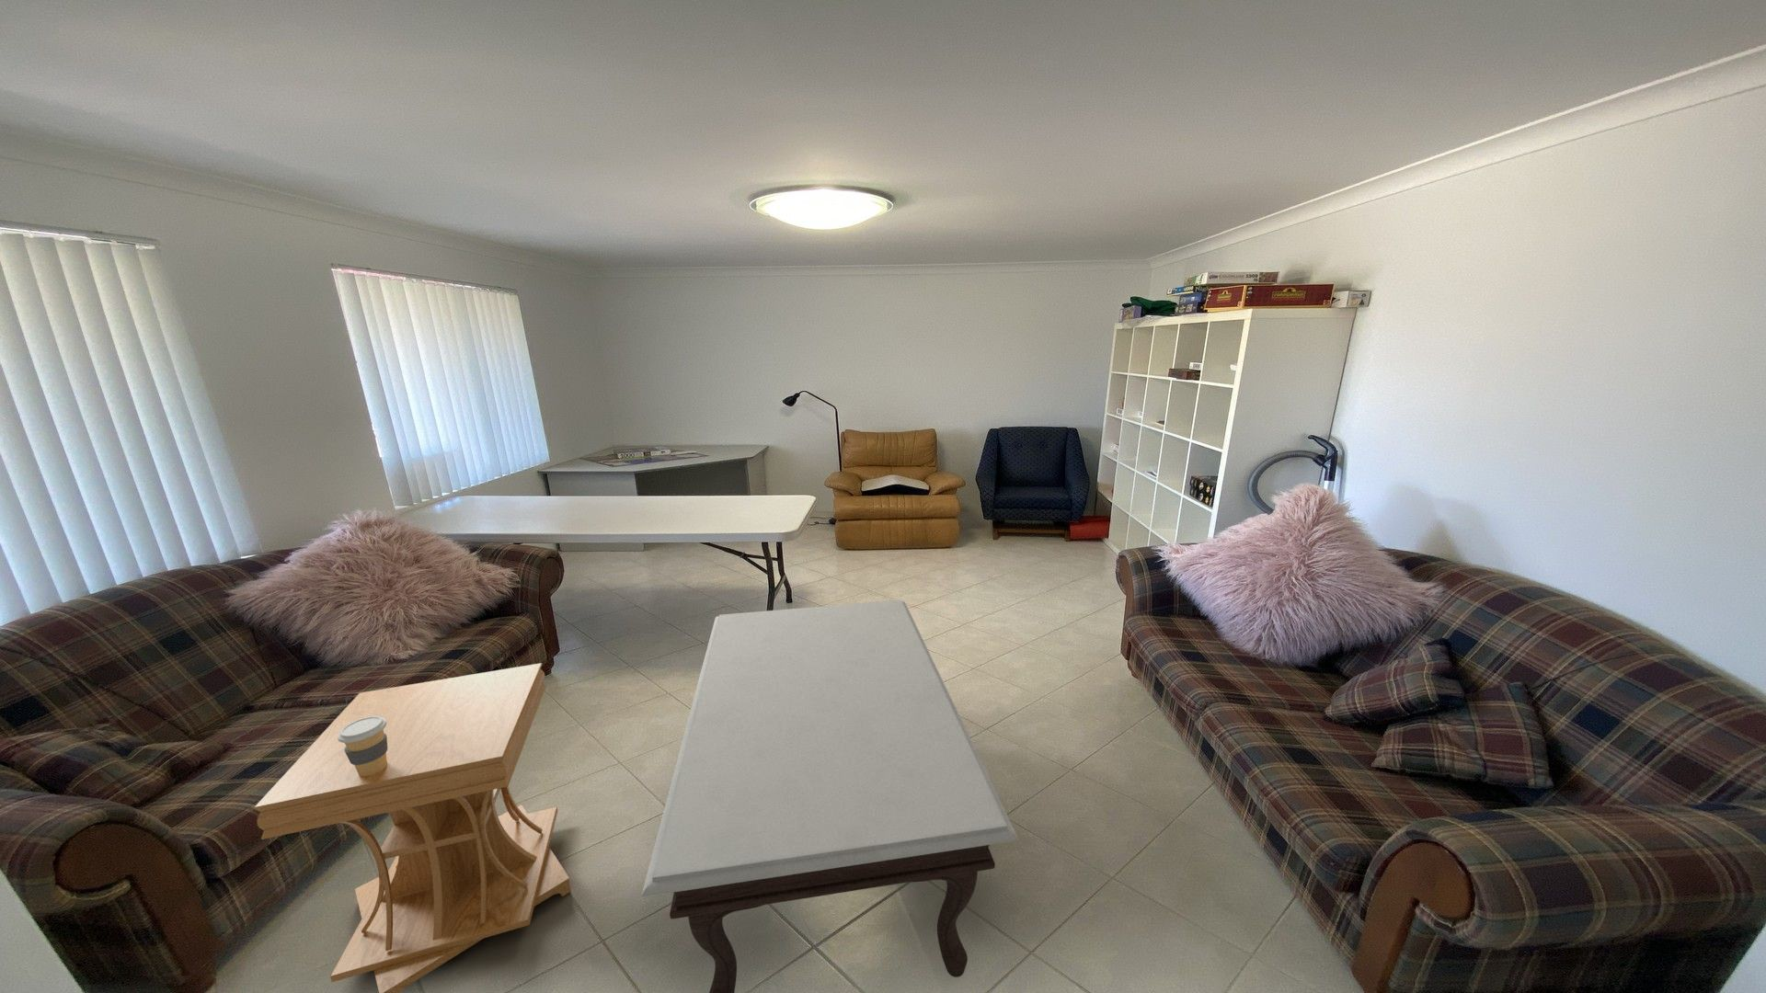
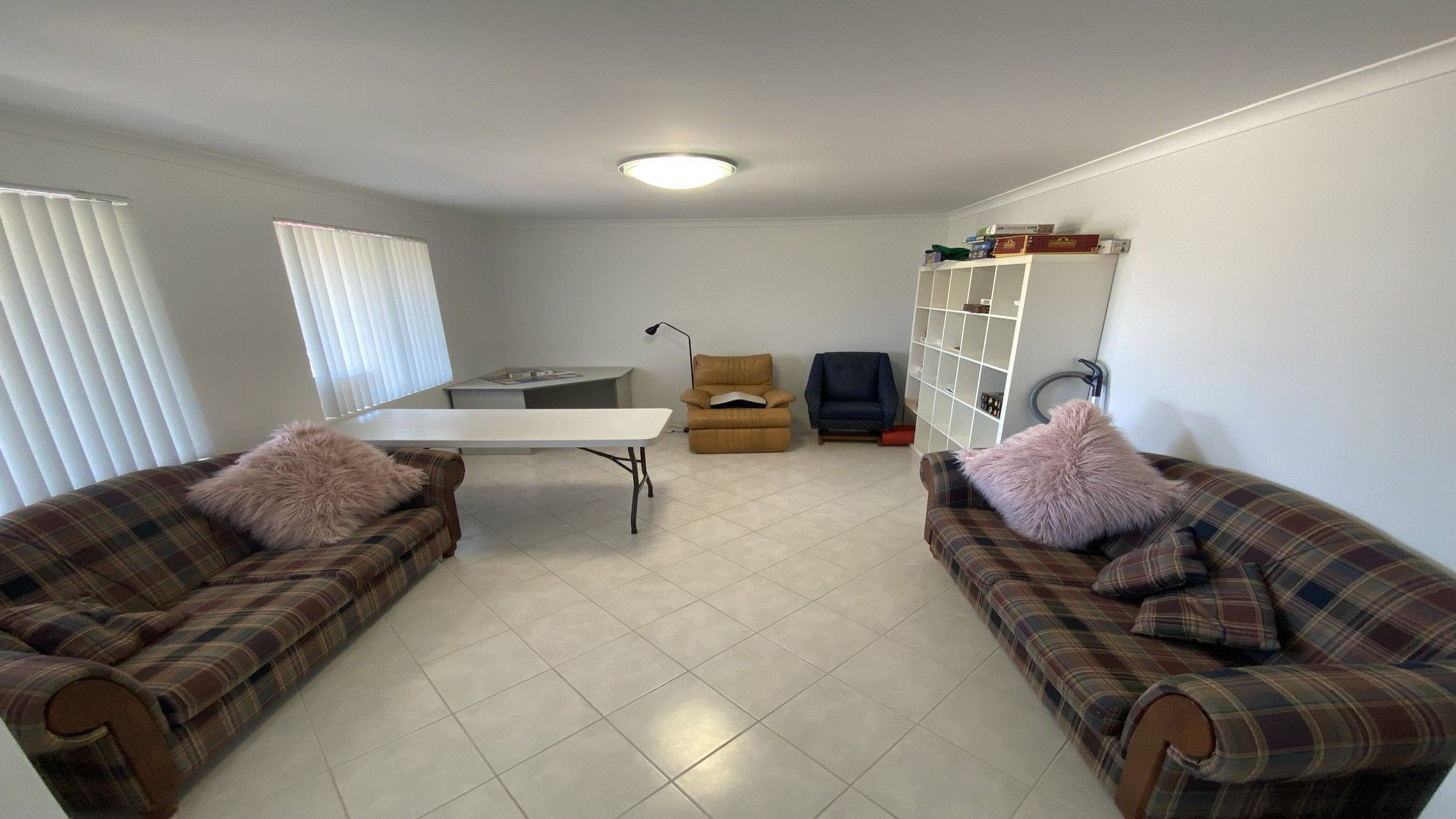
- coffee table [642,599,1019,993]
- side table [253,662,572,993]
- coffee cup [337,717,388,776]
